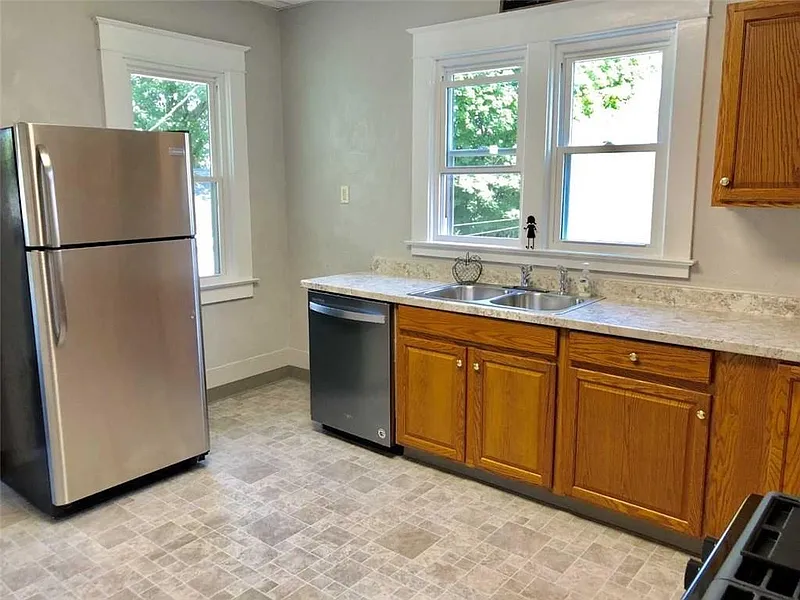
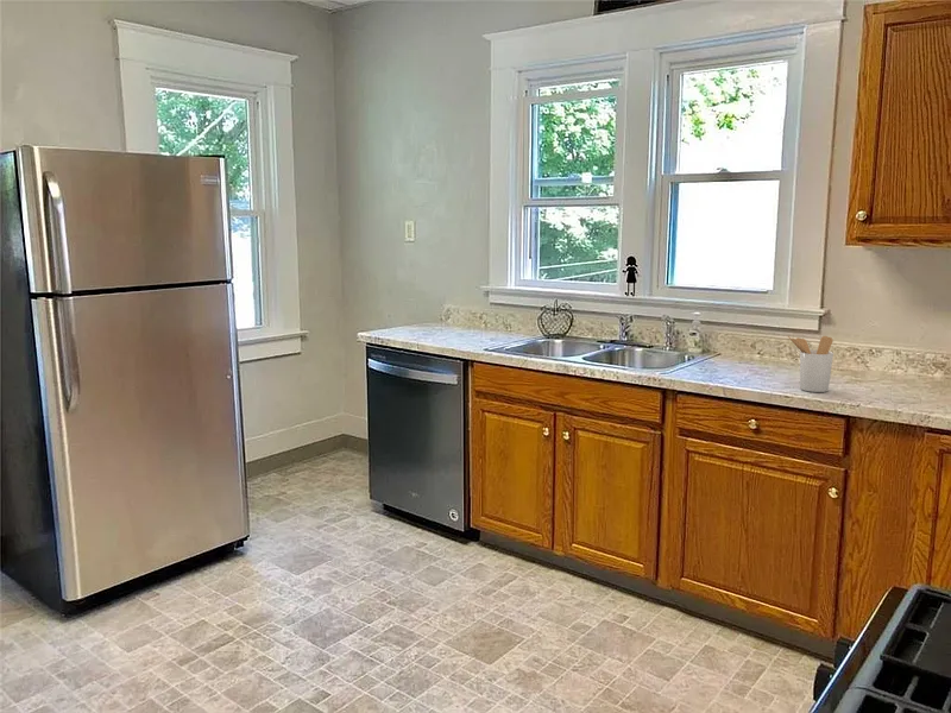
+ utensil holder [787,335,835,393]
